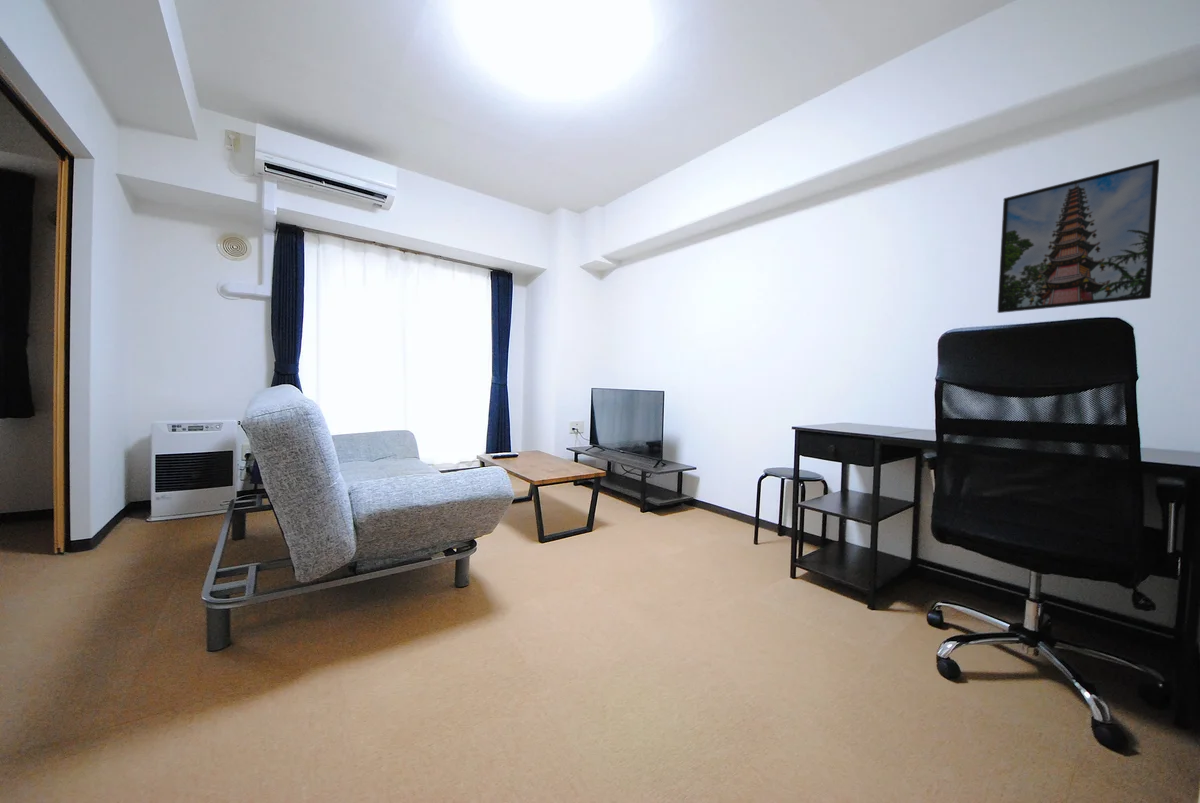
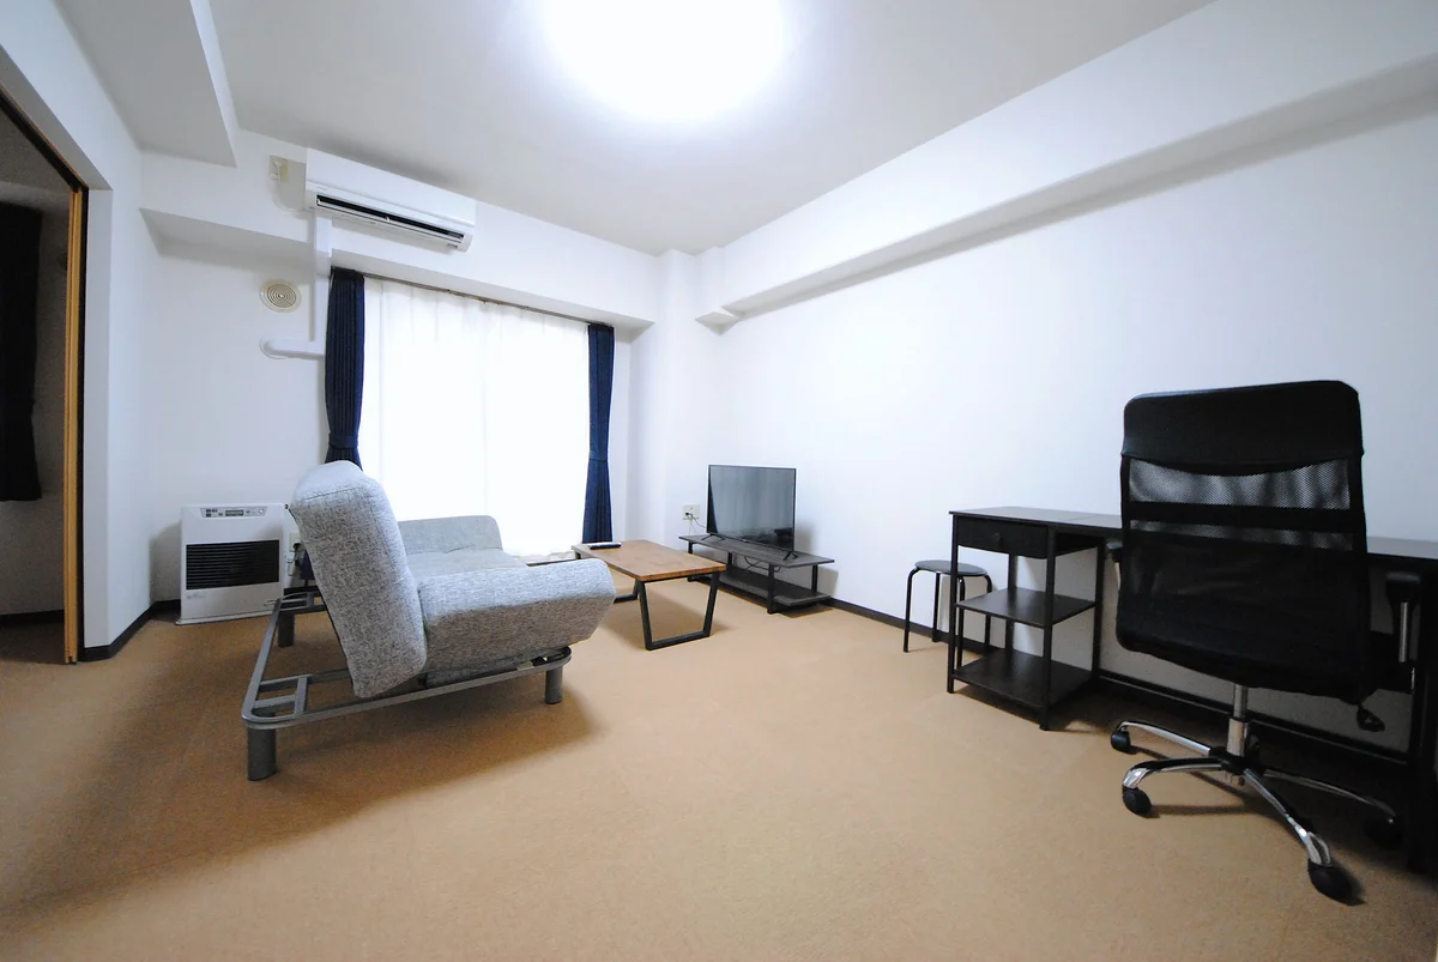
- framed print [997,158,1160,314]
